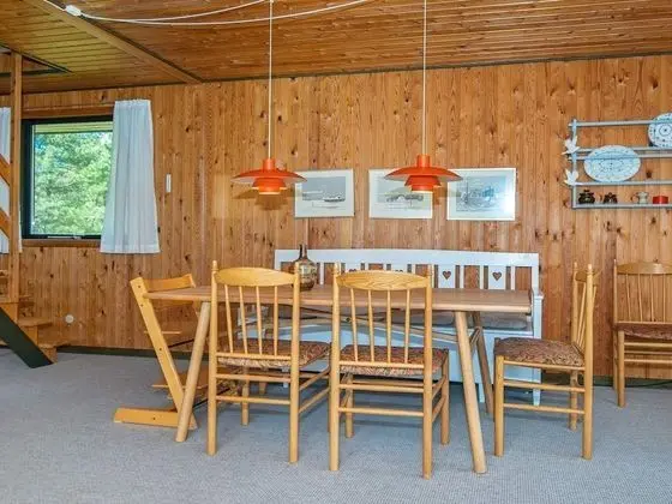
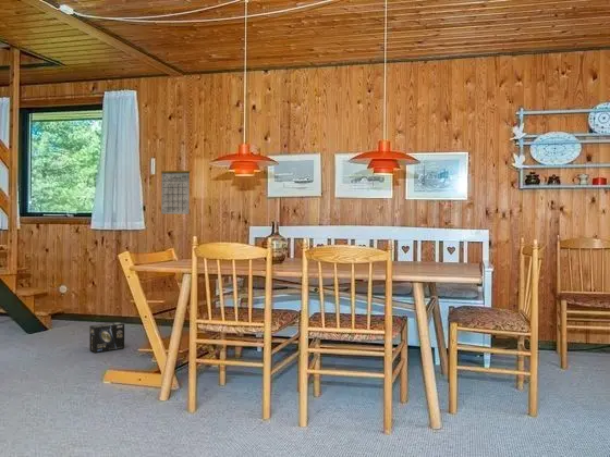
+ box [88,321,125,354]
+ calendar [160,161,191,215]
